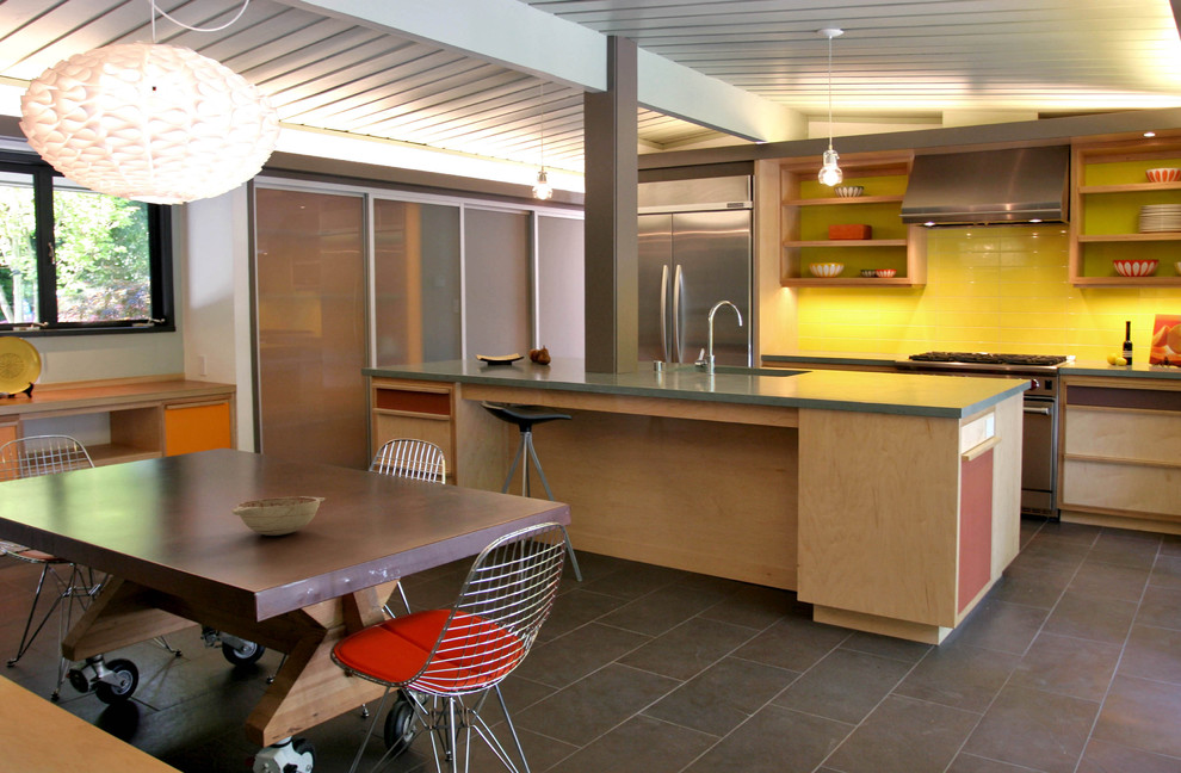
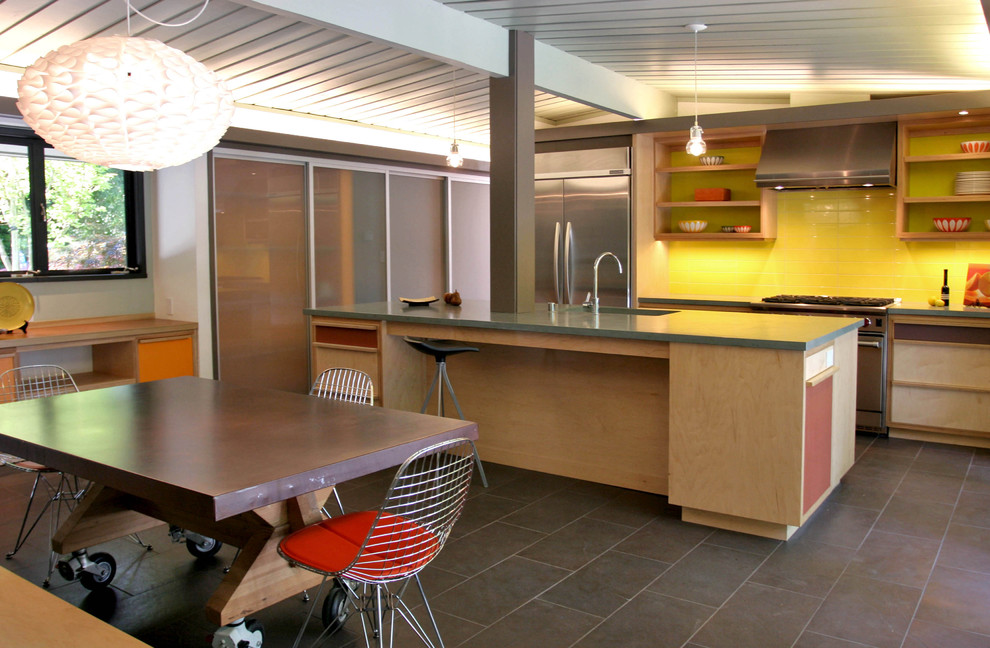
- decorative bowl [230,495,326,537]
